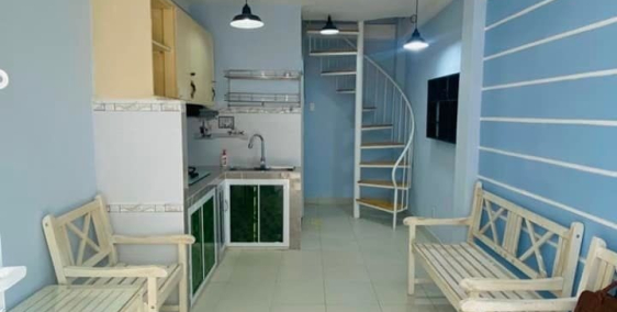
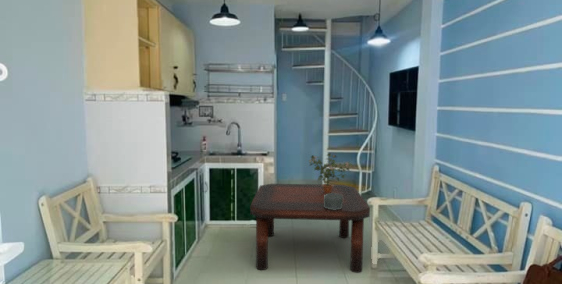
+ coffee table [250,183,371,274]
+ decorative box [324,193,343,210]
+ potted plant [308,152,353,193]
